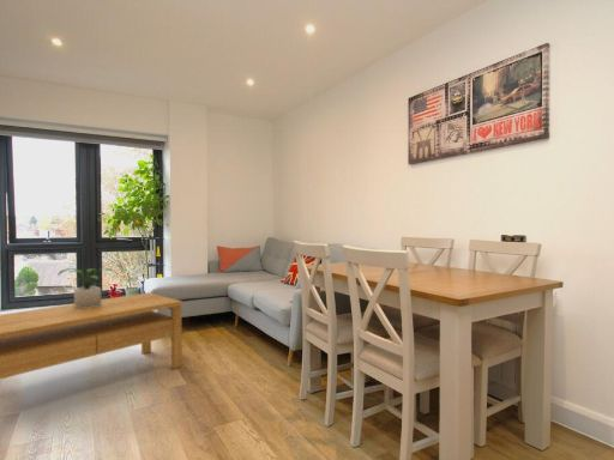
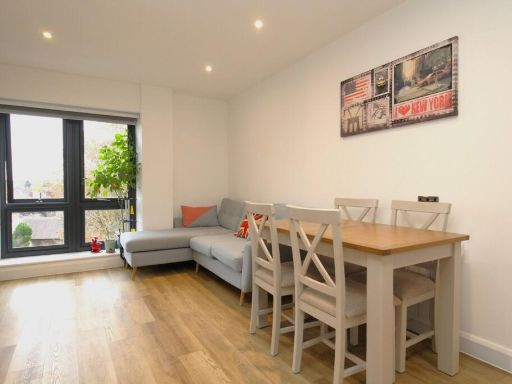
- coffee table [0,291,183,380]
- potted plant [56,267,115,309]
